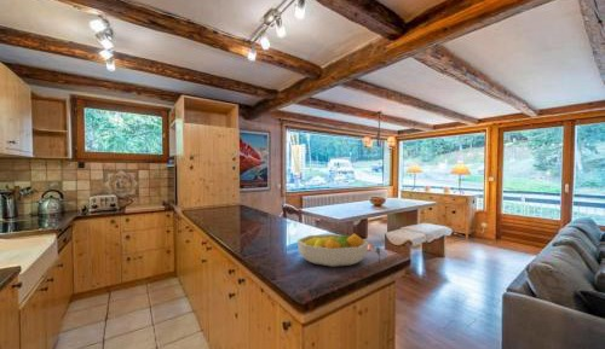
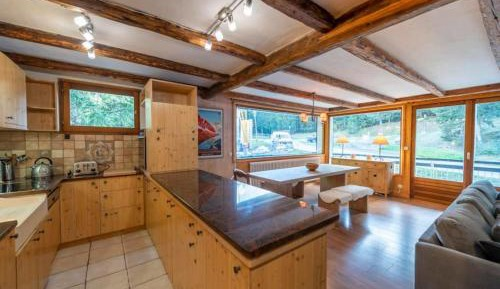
- fruit bowl [296,233,369,268]
